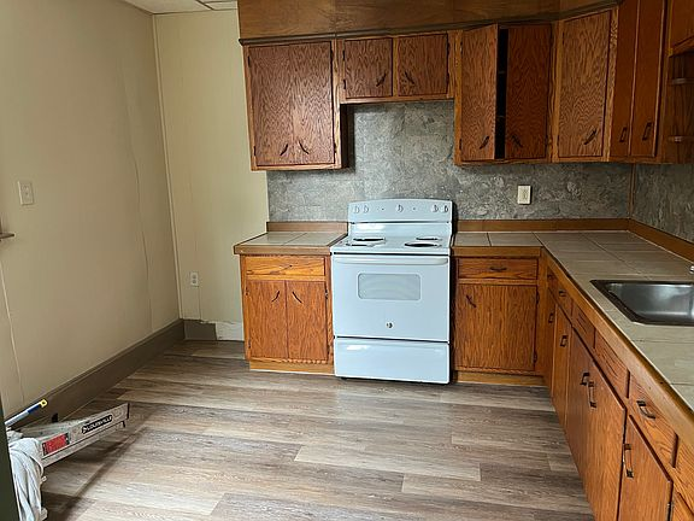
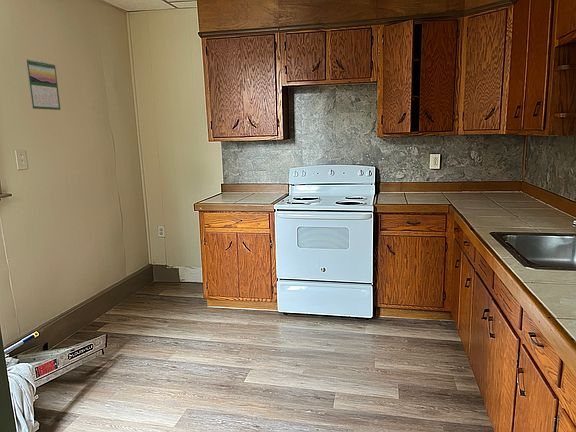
+ calendar [25,58,61,111]
